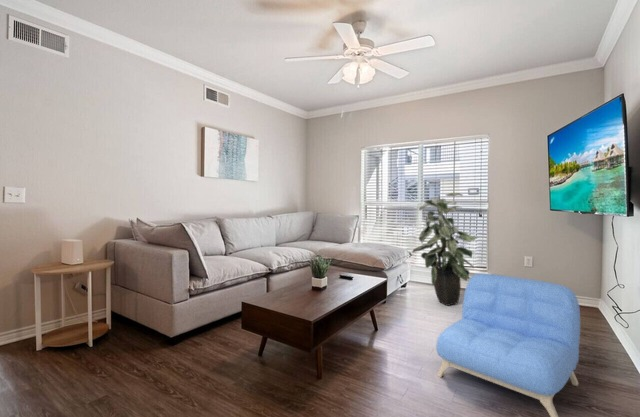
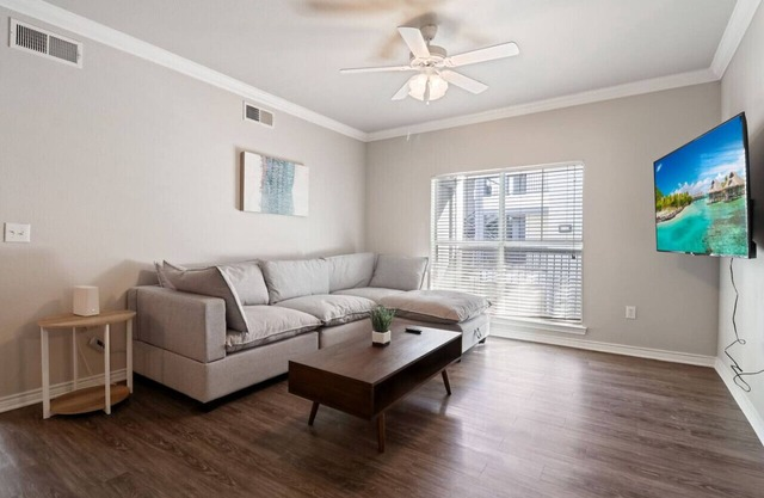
- armchair [435,272,581,417]
- indoor plant [411,192,479,307]
